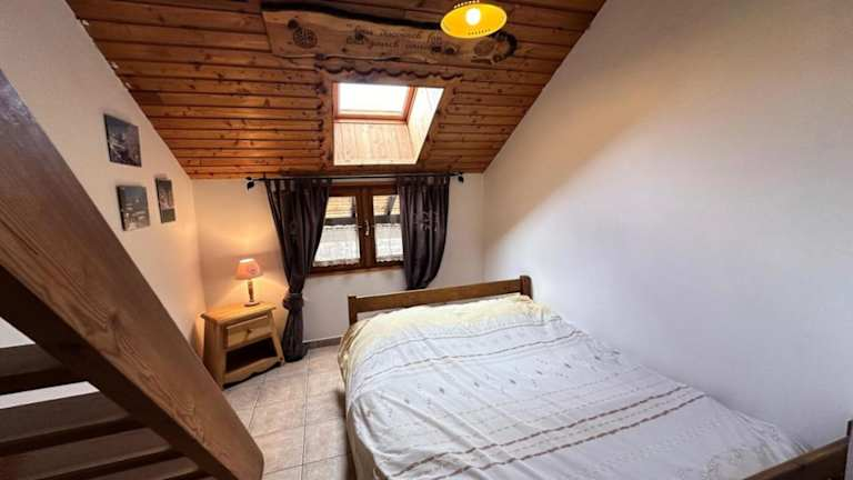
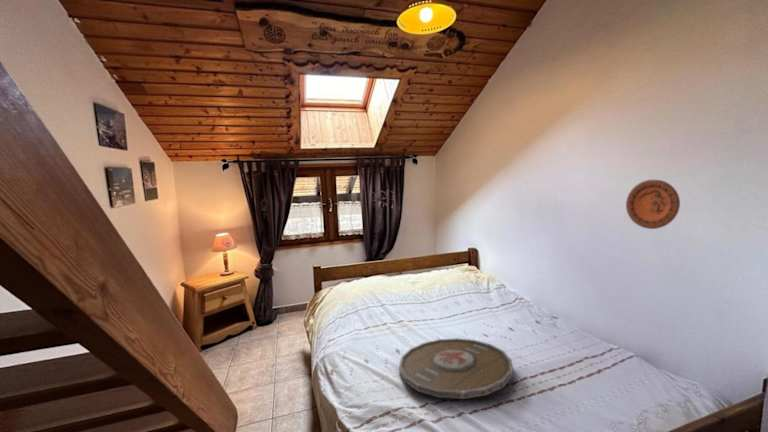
+ serving tray [398,337,514,400]
+ decorative plate [625,179,681,230]
